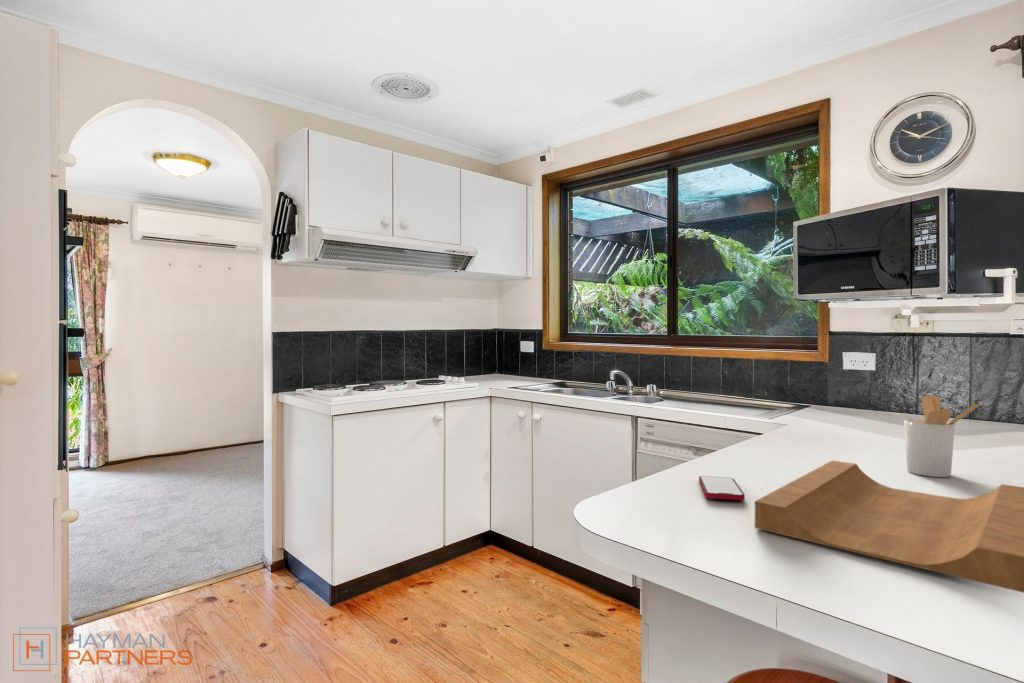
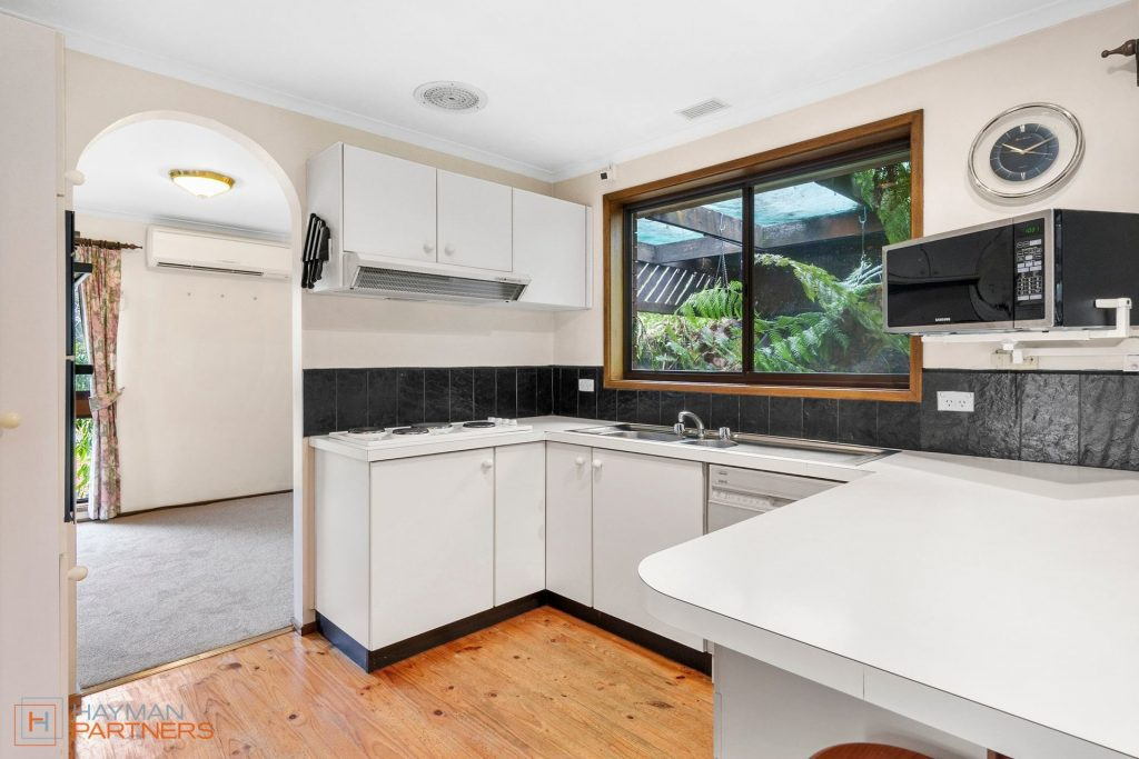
- utensil holder [903,394,983,478]
- cutting board [754,459,1024,594]
- smartphone [698,475,746,501]
